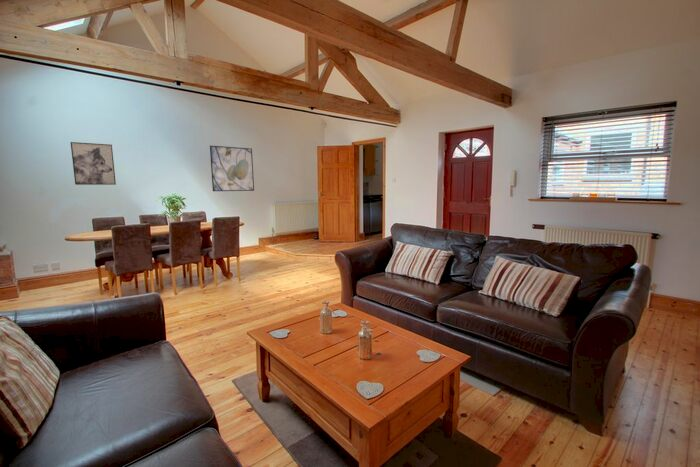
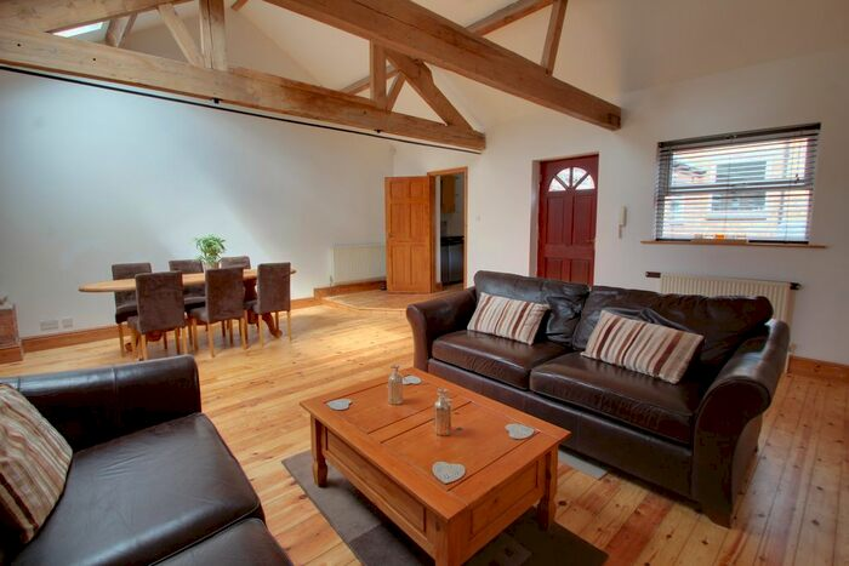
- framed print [209,145,255,192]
- wall art [69,141,117,186]
